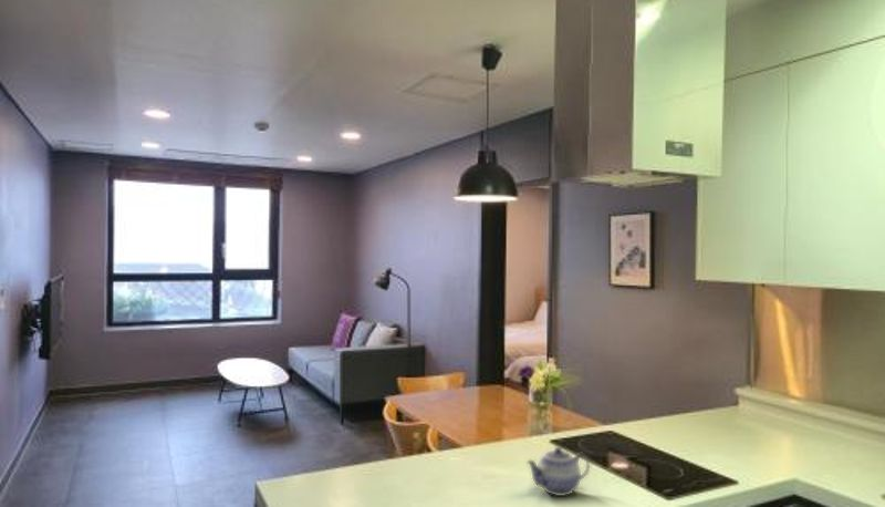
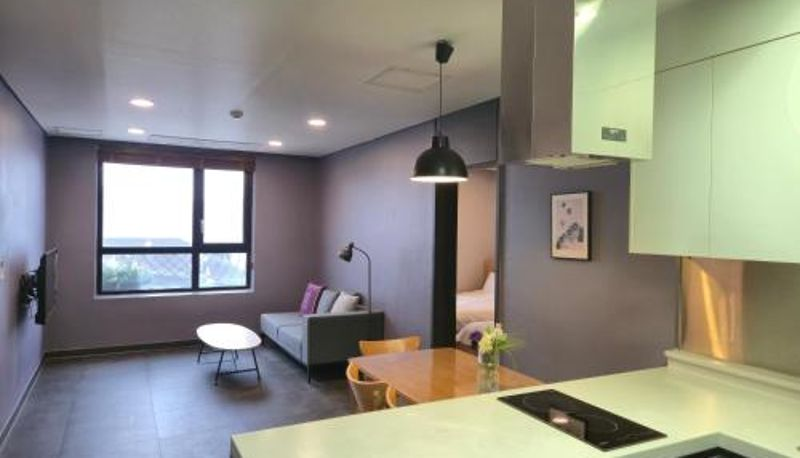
- teapot [525,446,591,497]
